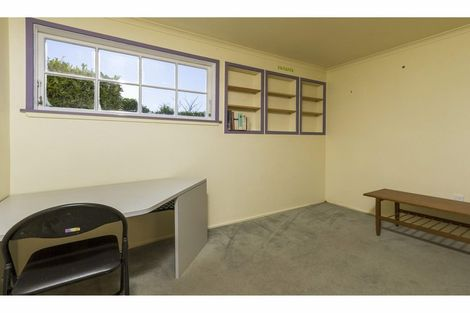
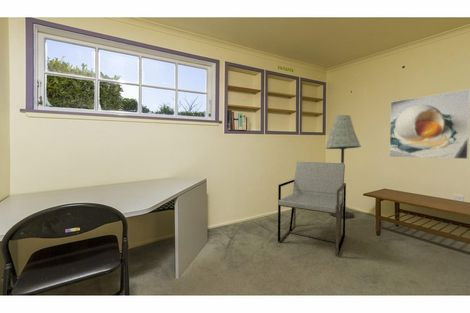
+ armchair [277,161,347,257]
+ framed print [388,88,470,160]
+ floor lamp [325,114,362,219]
